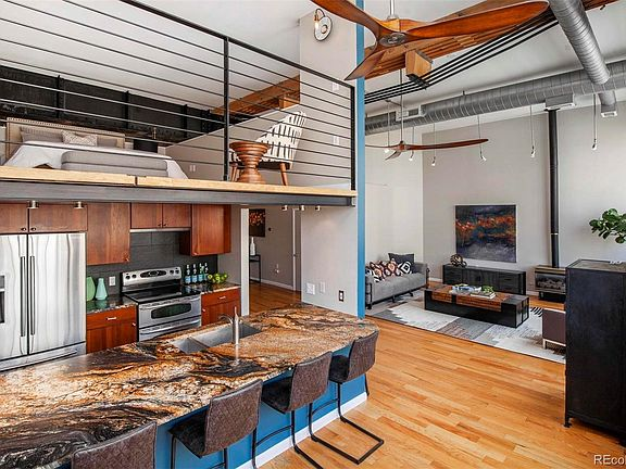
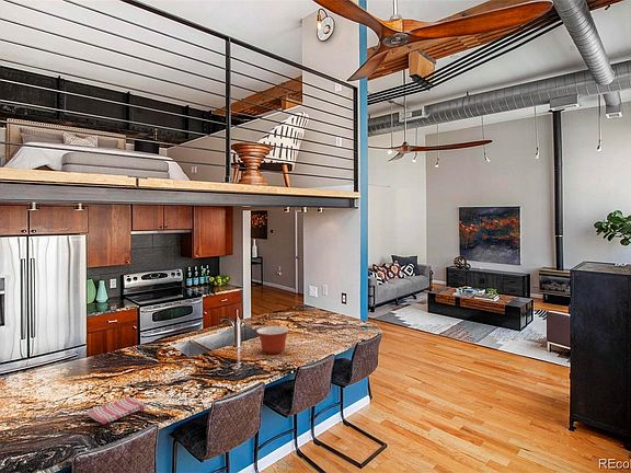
+ dish towel [87,396,148,425]
+ mixing bowl [255,325,290,355]
